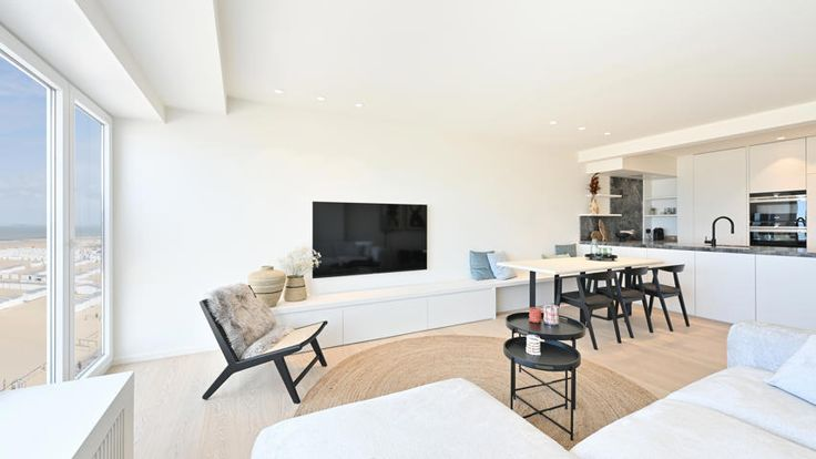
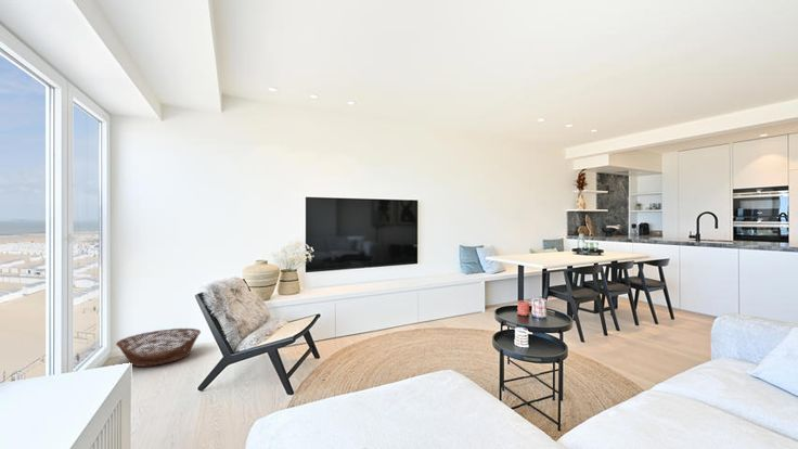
+ basket [115,328,202,368]
